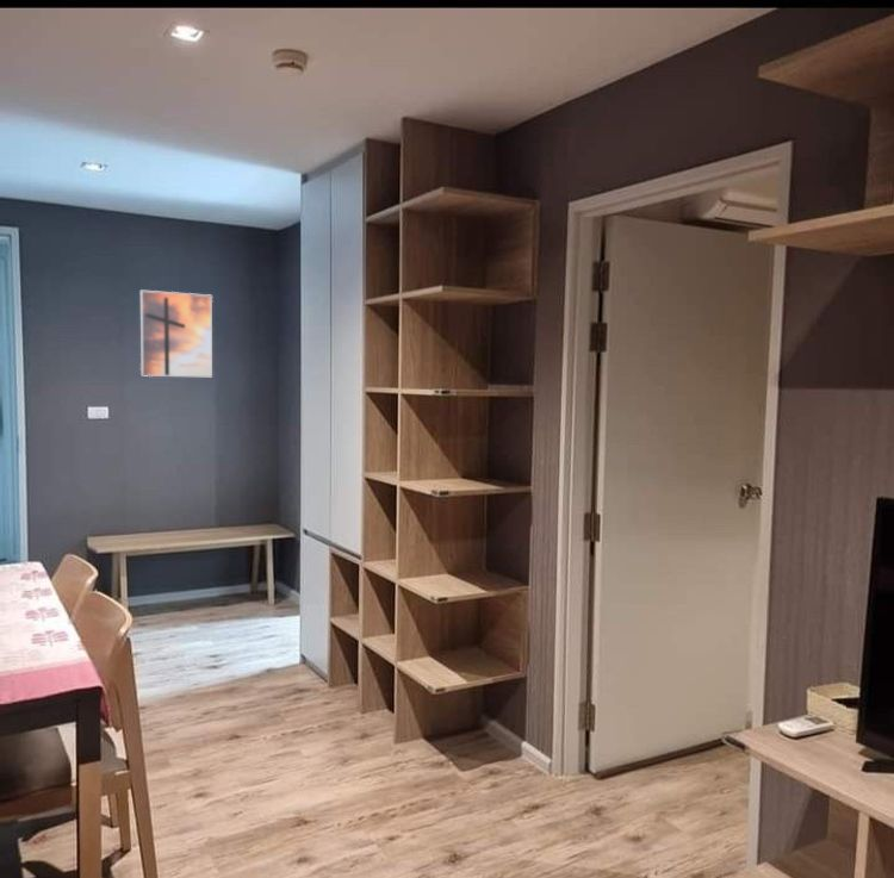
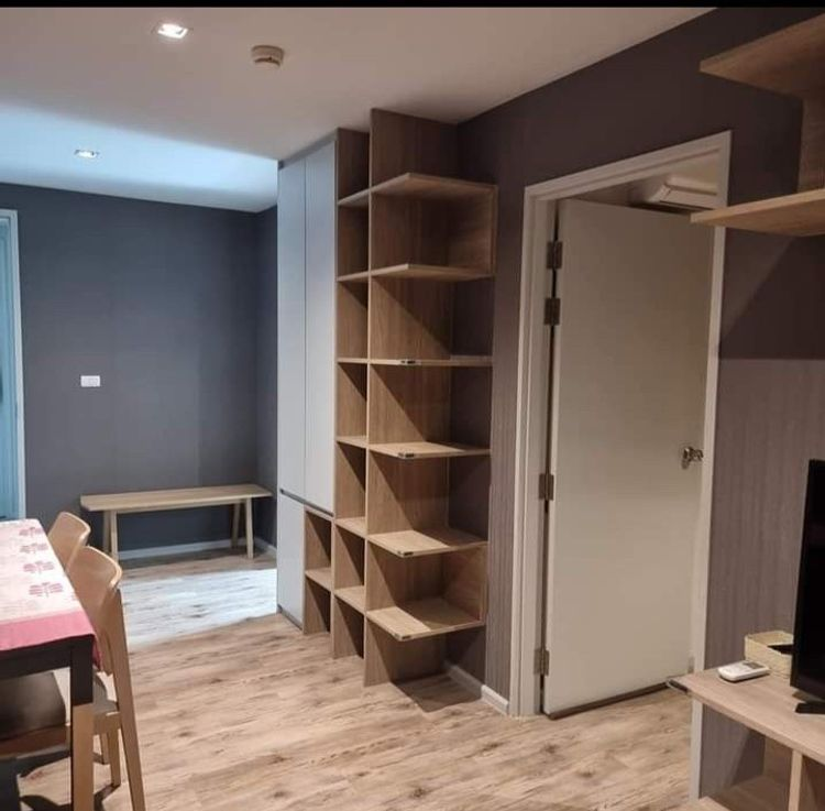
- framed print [139,289,213,378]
